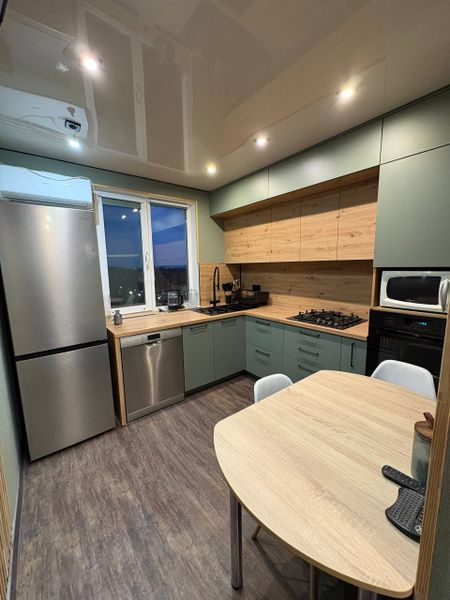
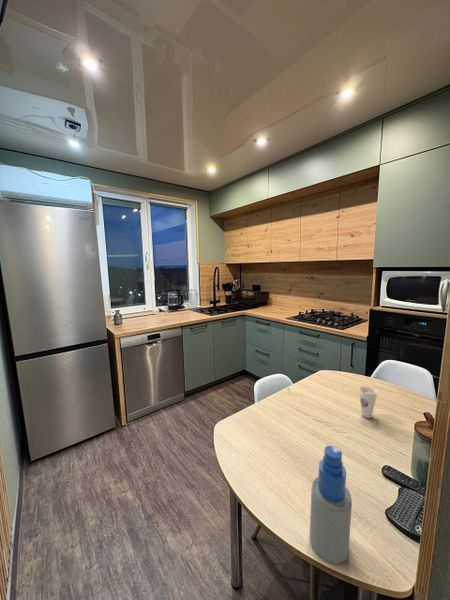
+ spray bottle [309,445,353,565]
+ cup [358,385,378,419]
